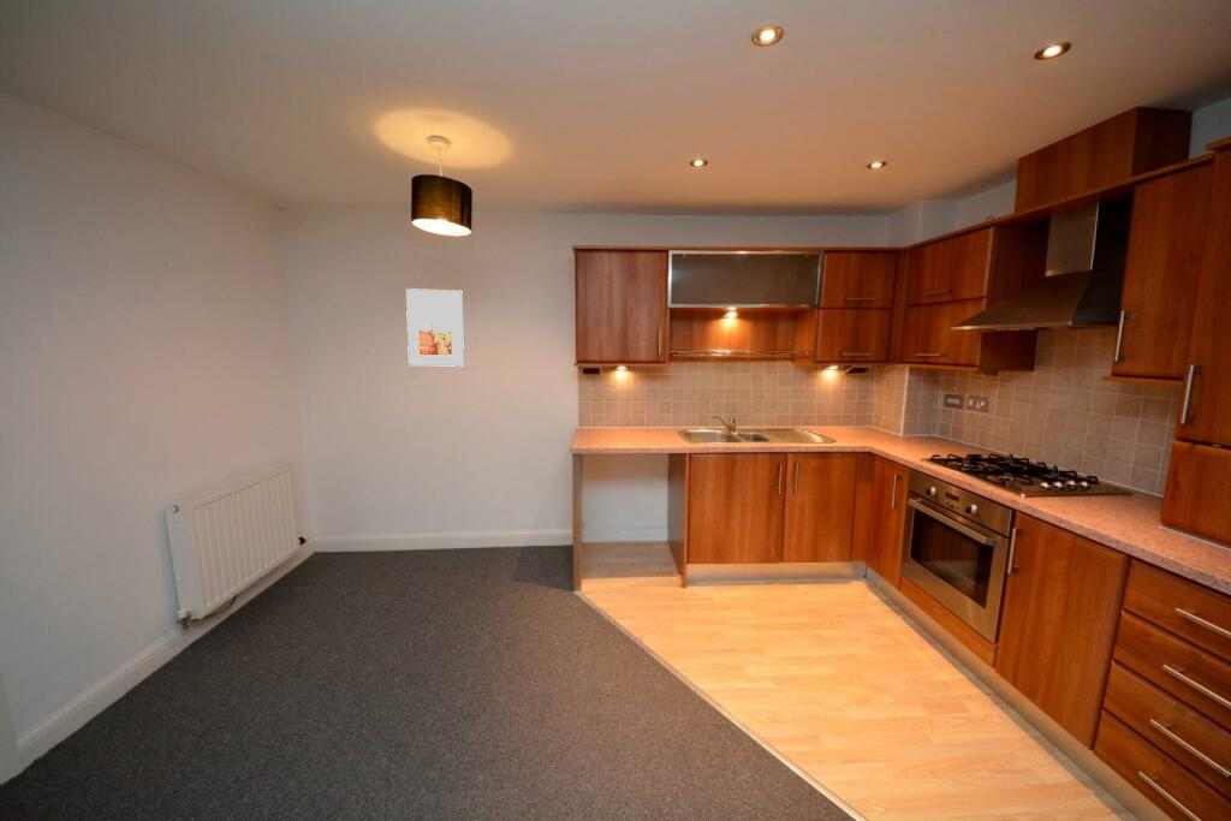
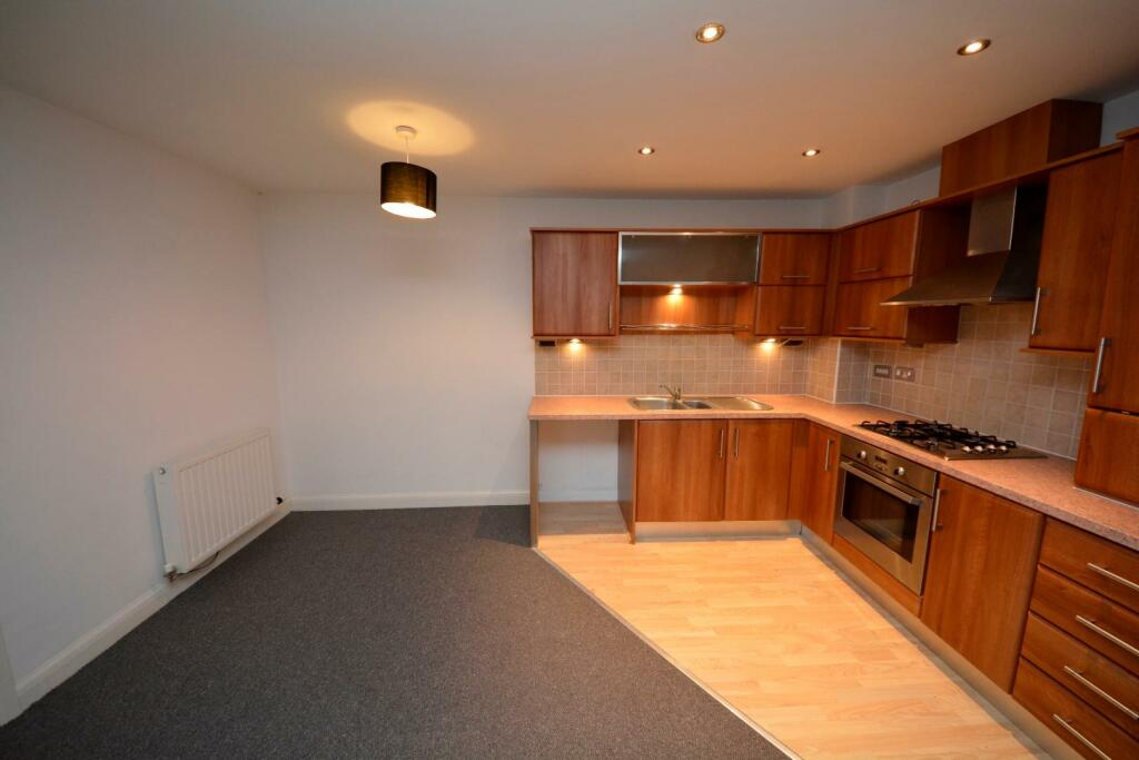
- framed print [405,287,465,368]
